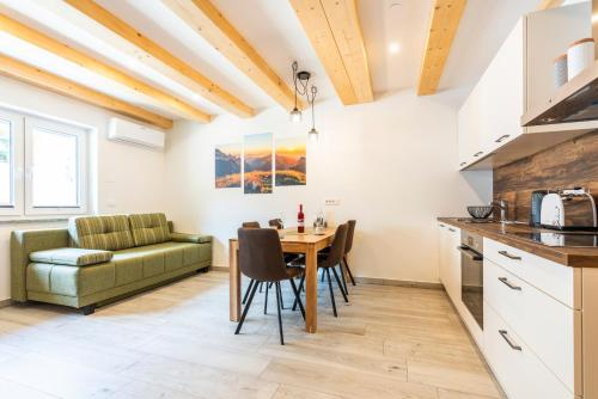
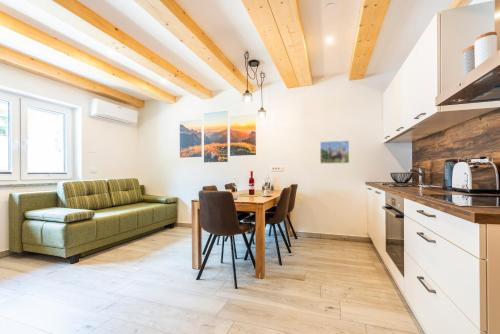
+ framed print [319,140,350,164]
